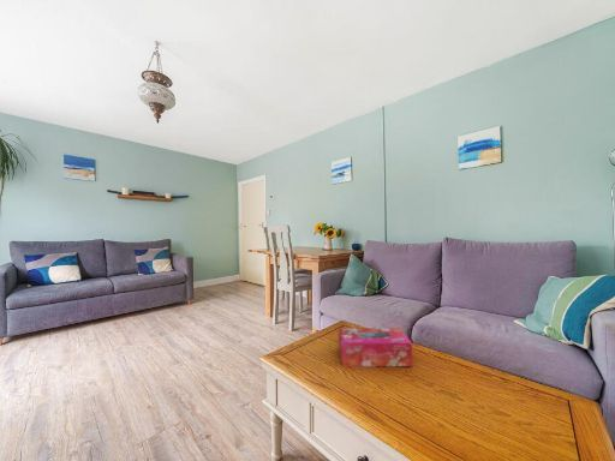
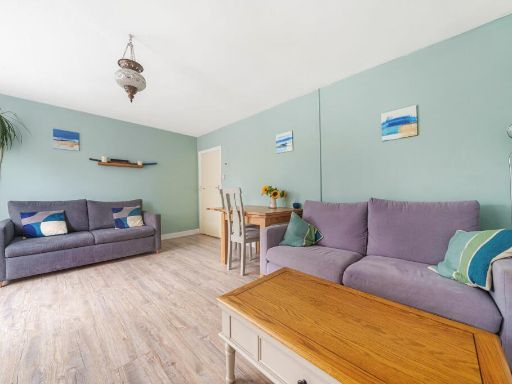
- tissue box [338,327,413,367]
